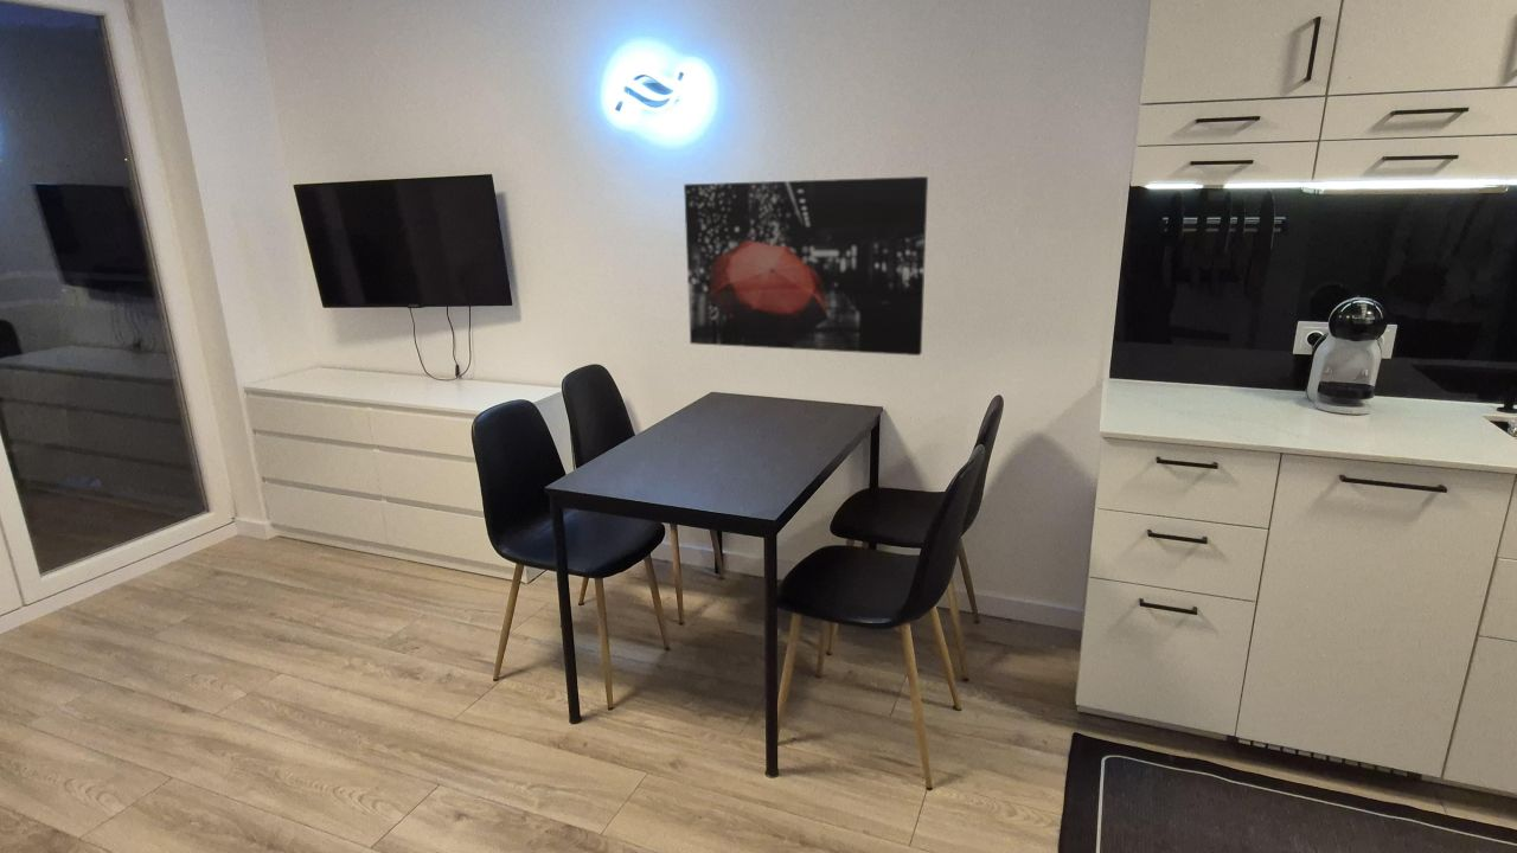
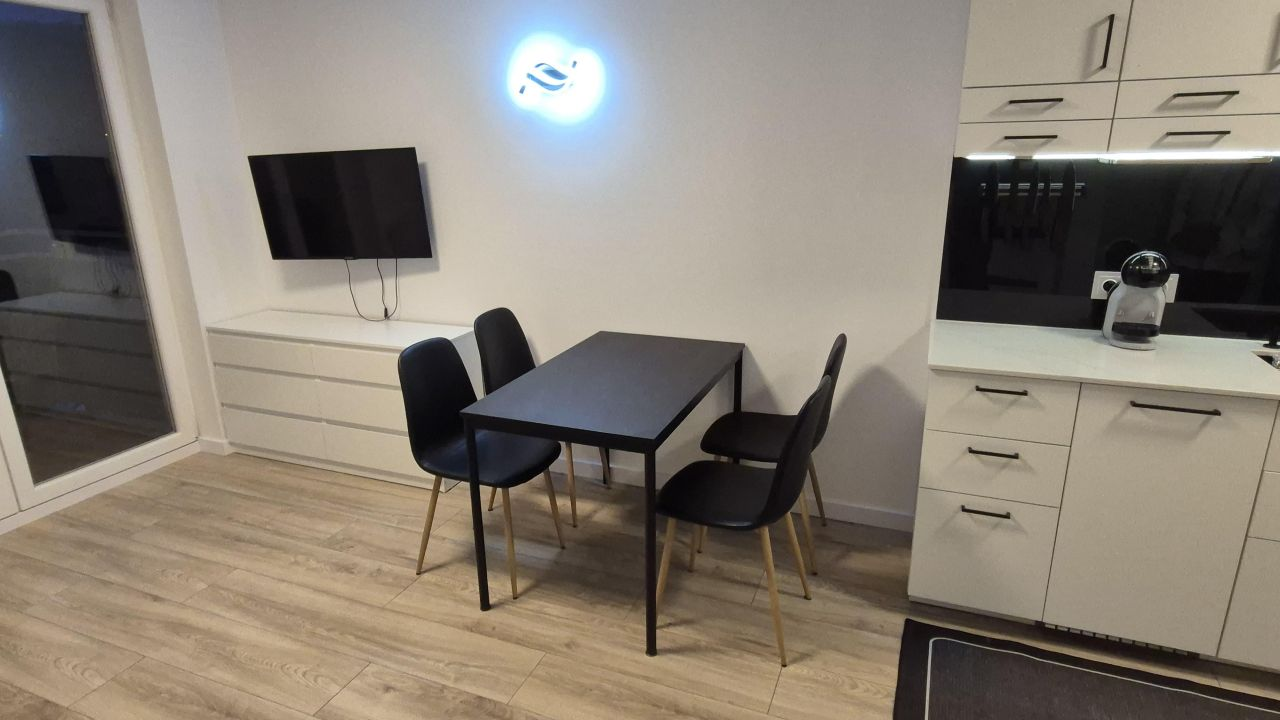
- wall art [683,175,929,357]
